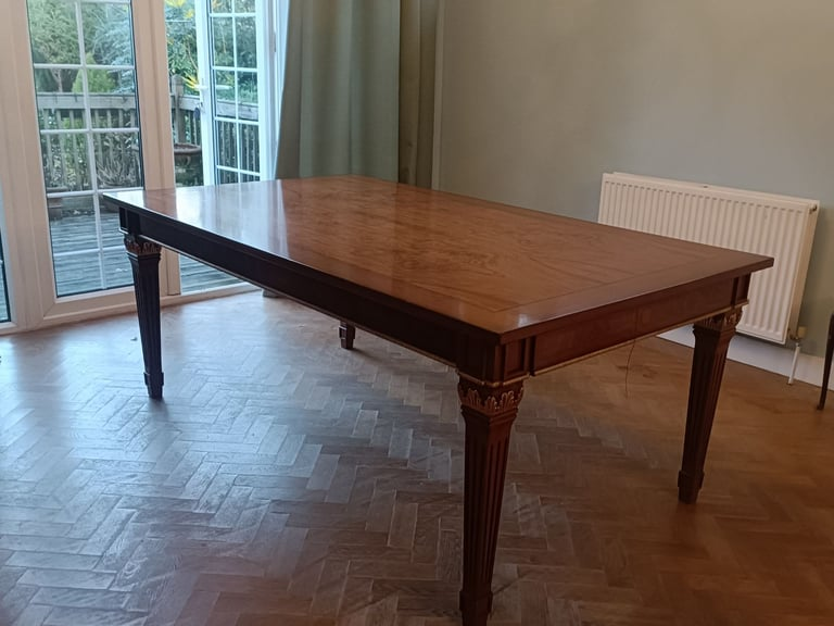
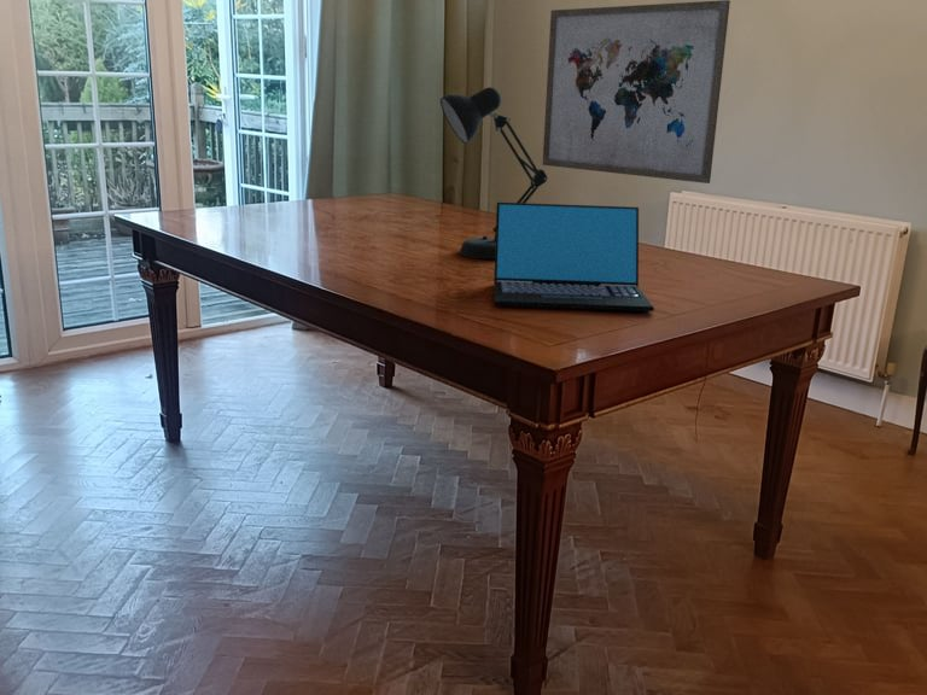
+ wall art [541,0,731,185]
+ desk lamp [439,86,548,259]
+ laptop [492,202,655,313]
